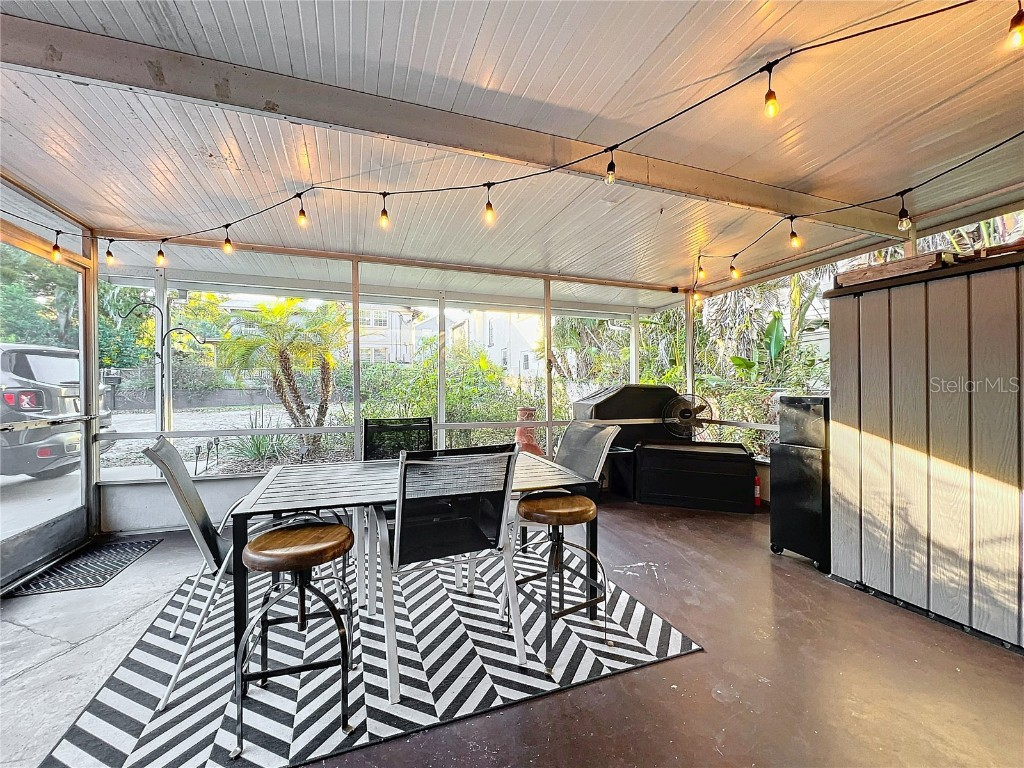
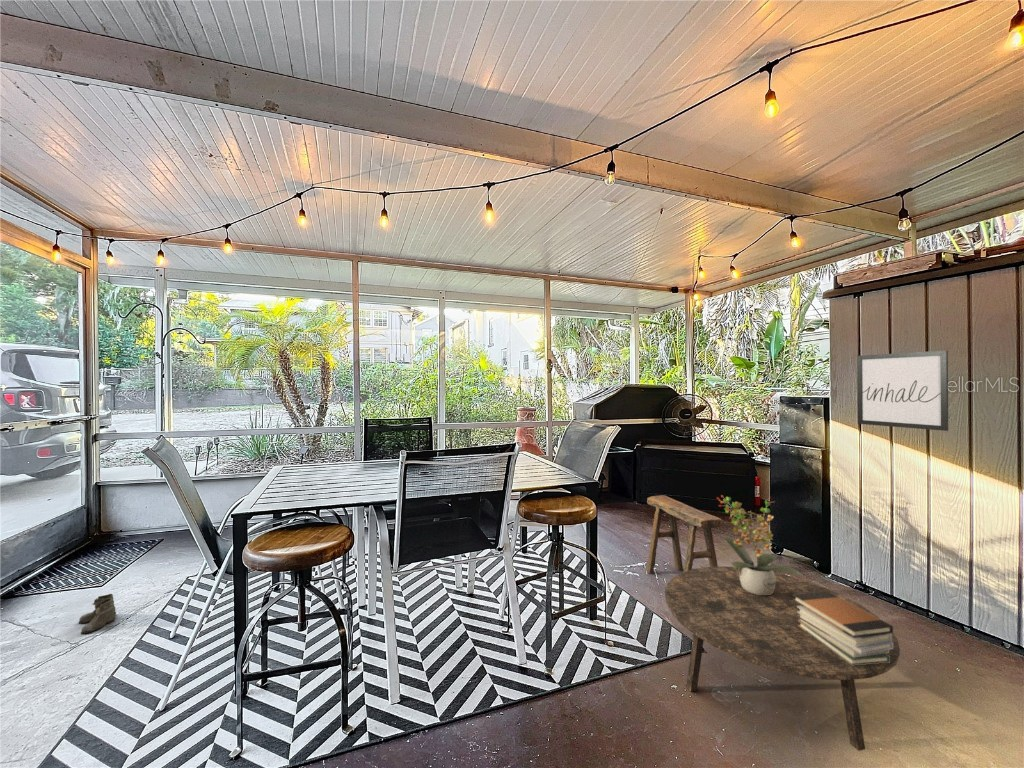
+ potted plant [716,494,803,595]
+ stool [646,494,723,574]
+ boots [78,593,117,635]
+ wall art [856,350,949,432]
+ coffee table [664,565,901,752]
+ book stack [793,591,894,666]
